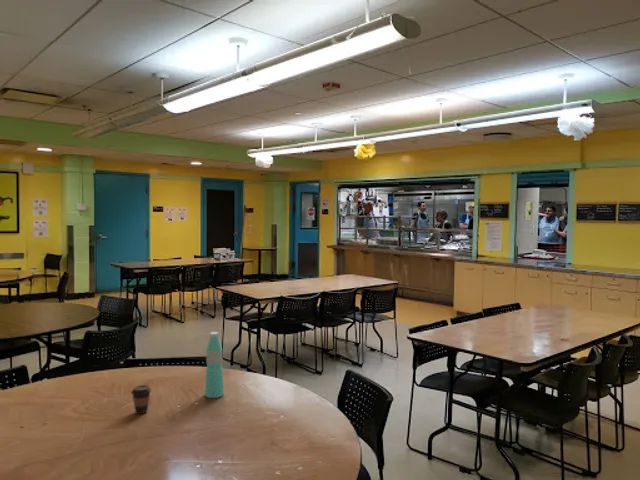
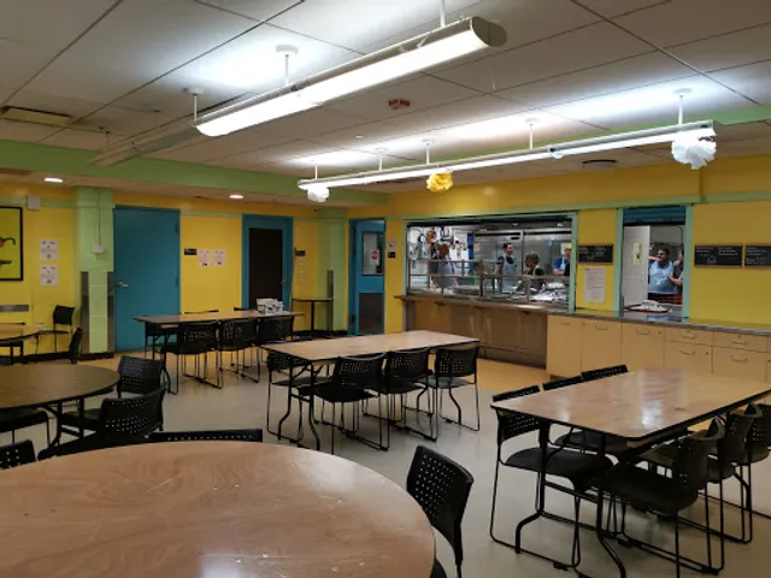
- coffee cup [130,384,152,415]
- water bottle [204,331,225,399]
